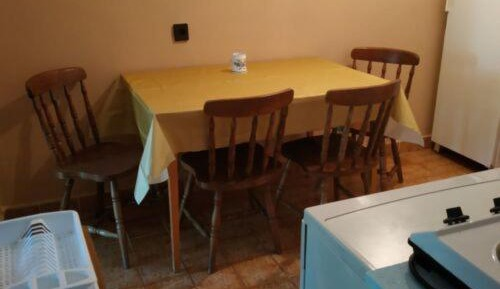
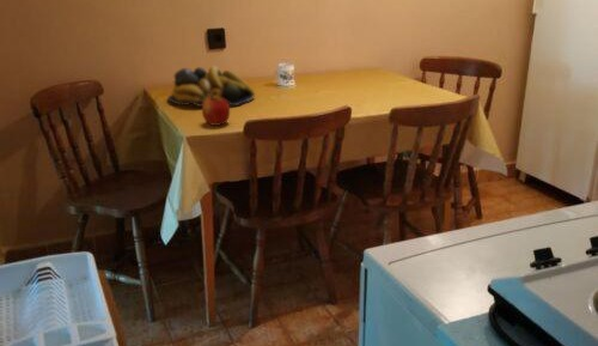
+ fruit bowl [166,65,256,108]
+ apple [201,96,231,127]
